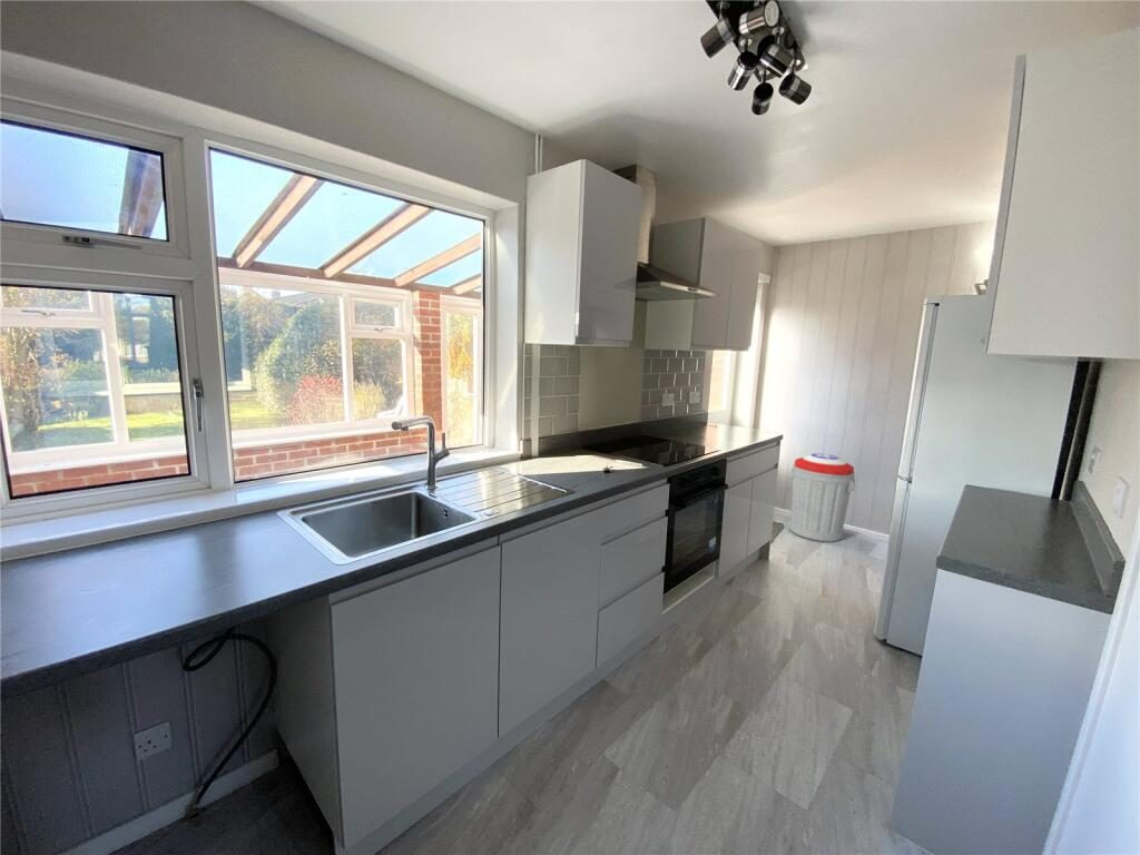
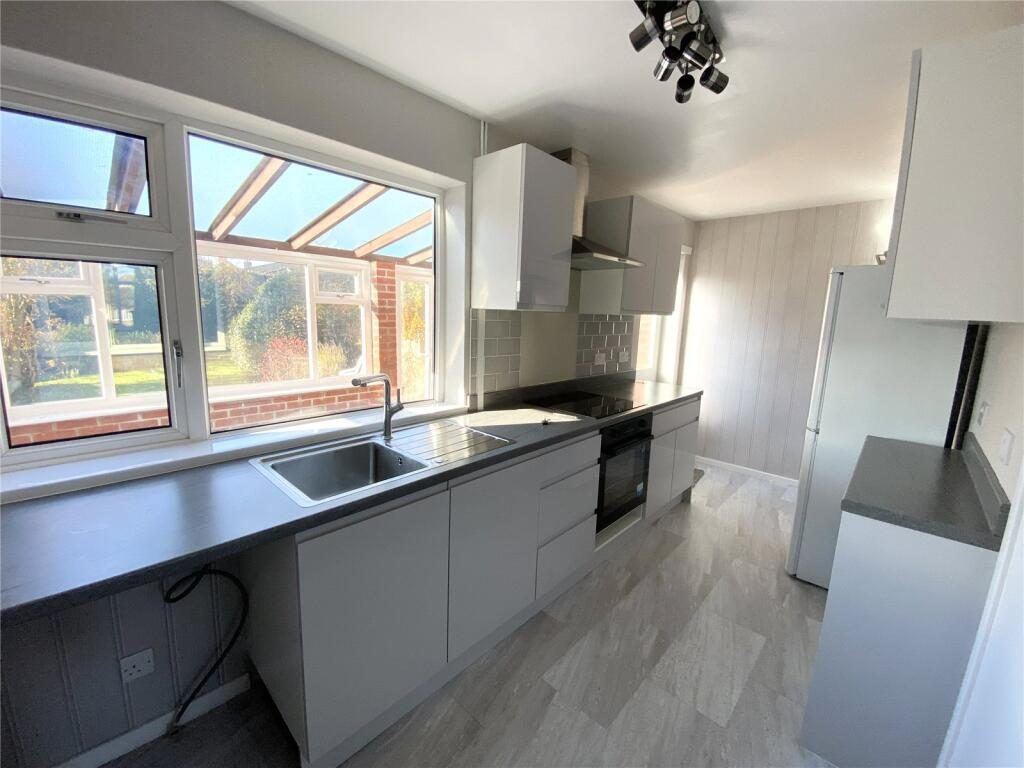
- trash can [788,452,856,543]
